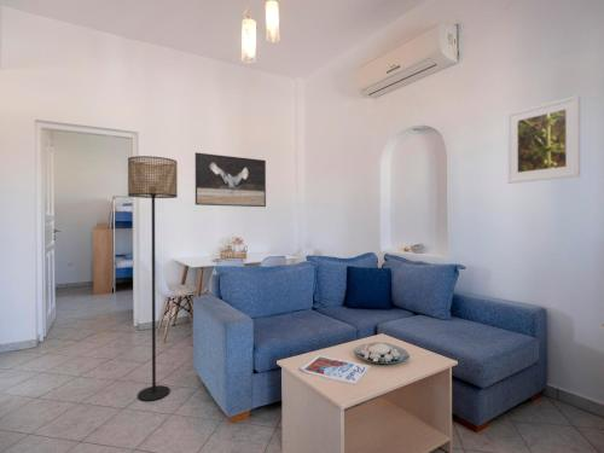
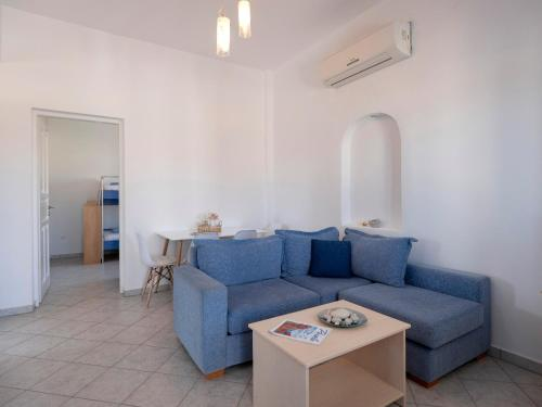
- floor lamp [127,155,179,402]
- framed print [194,151,267,208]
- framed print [506,94,581,185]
